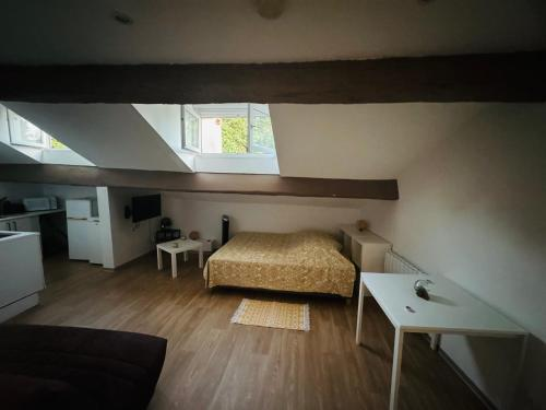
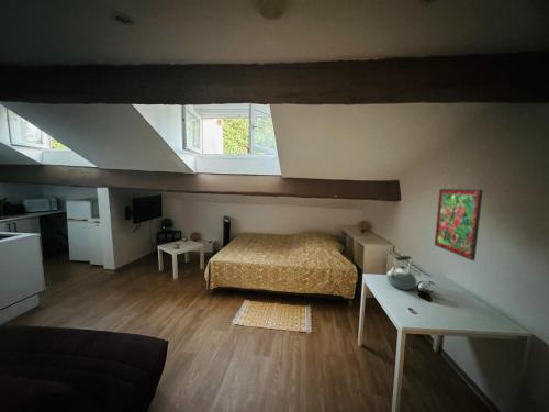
+ kettle [386,255,418,291]
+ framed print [434,188,484,261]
